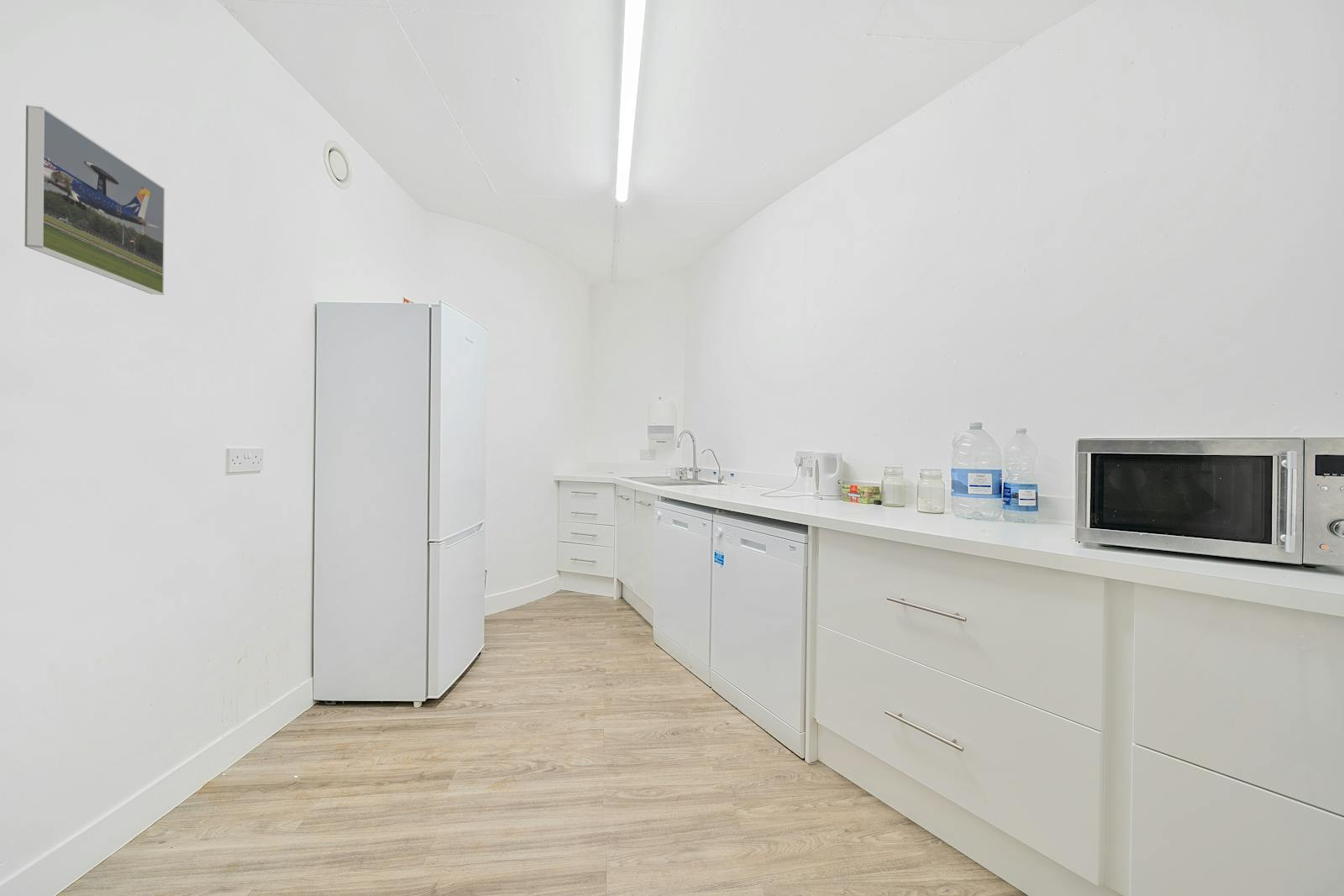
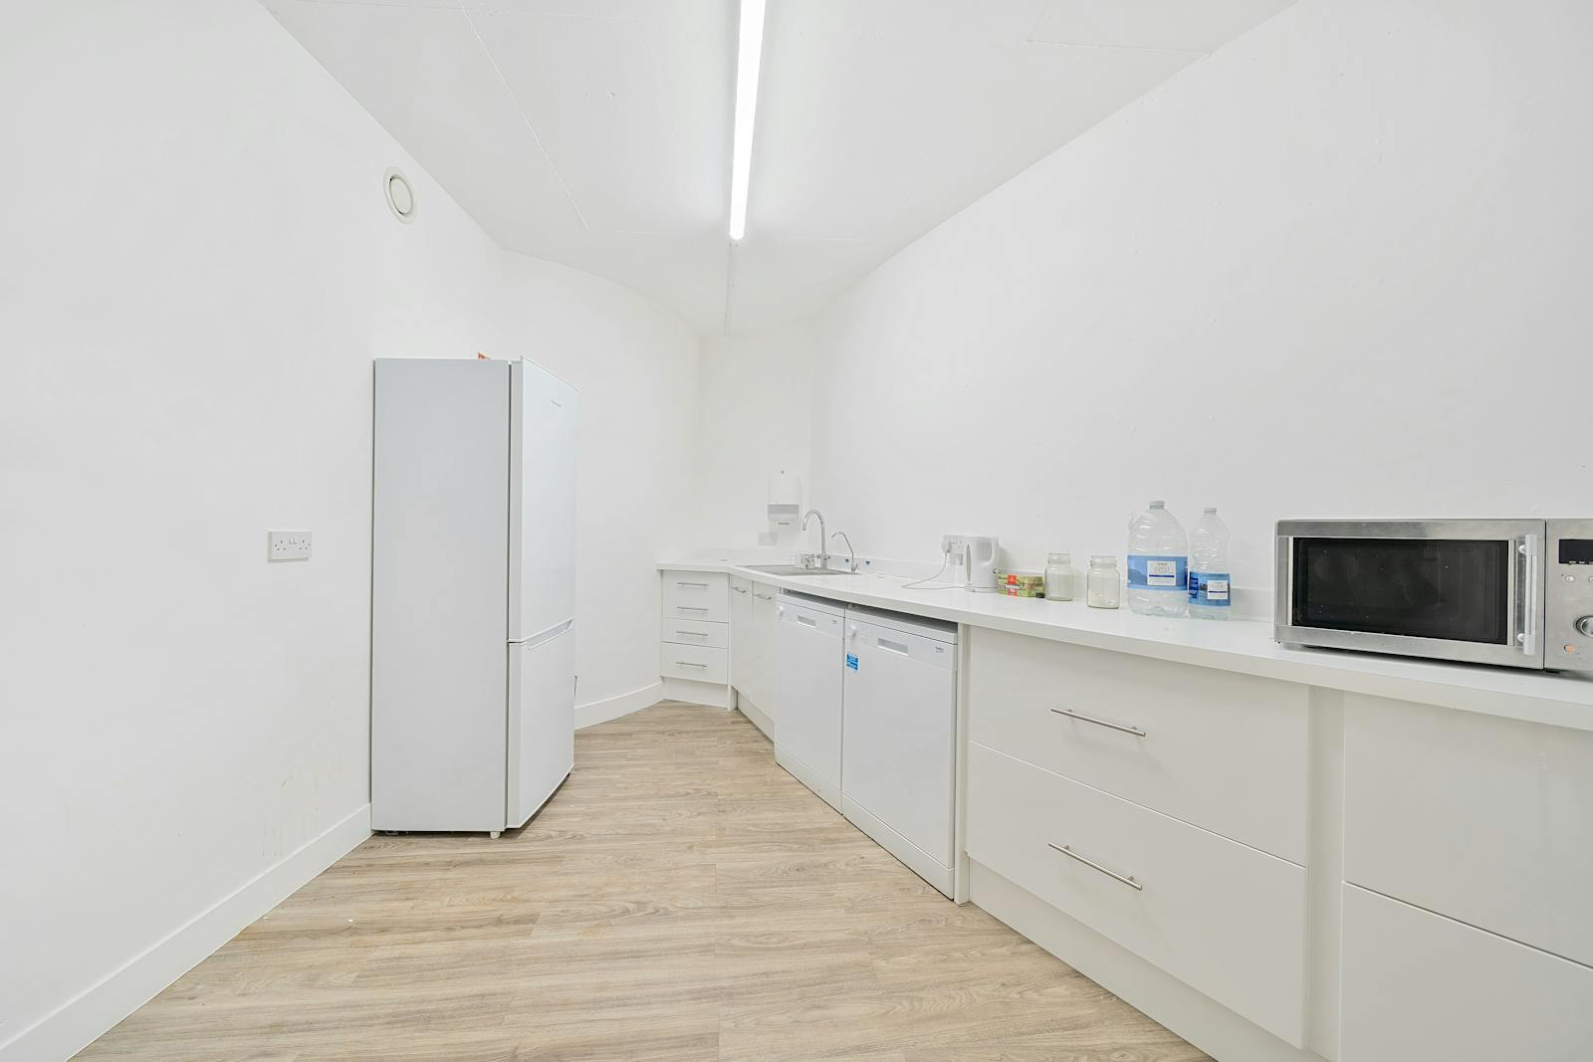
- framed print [24,104,165,296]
